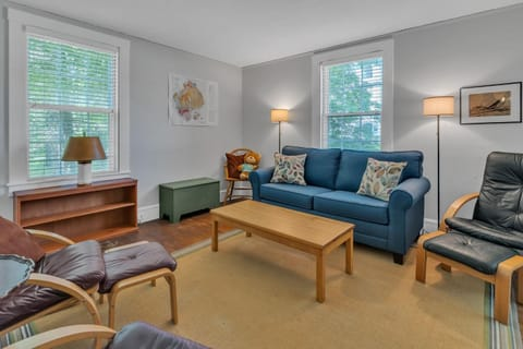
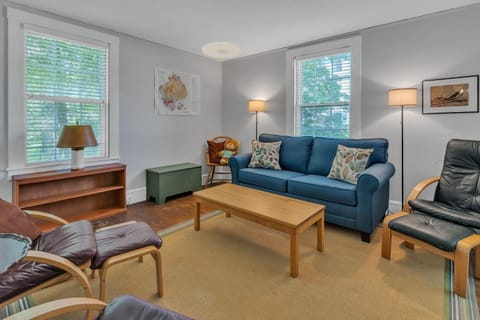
+ ceiling light [201,41,242,59]
